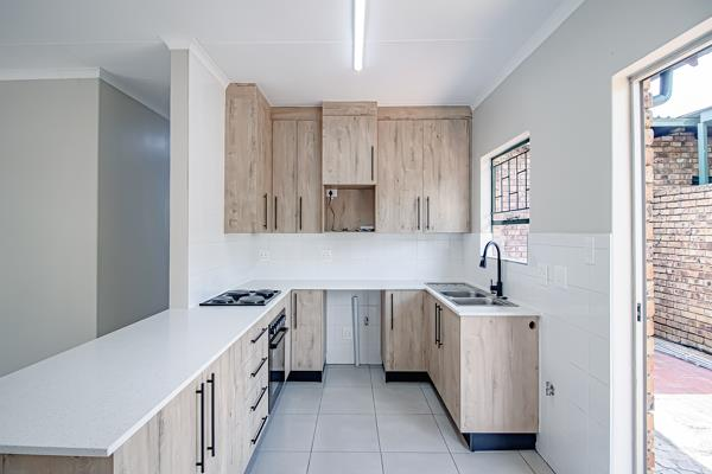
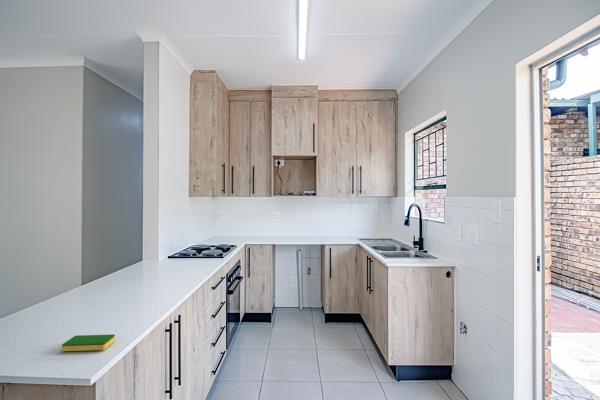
+ dish sponge [61,333,116,352]
